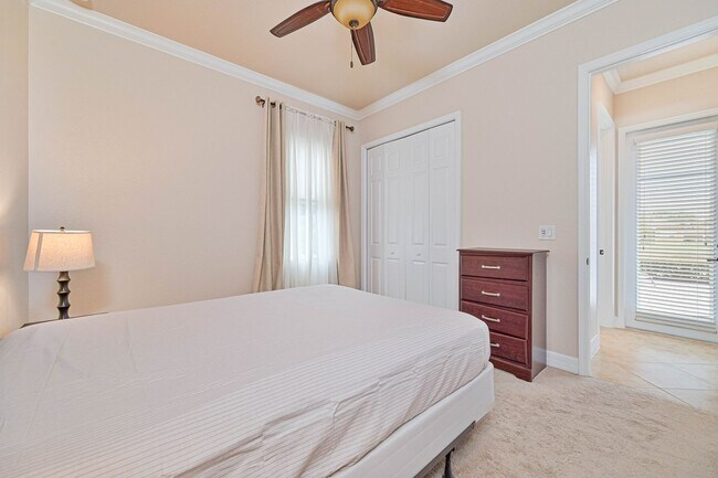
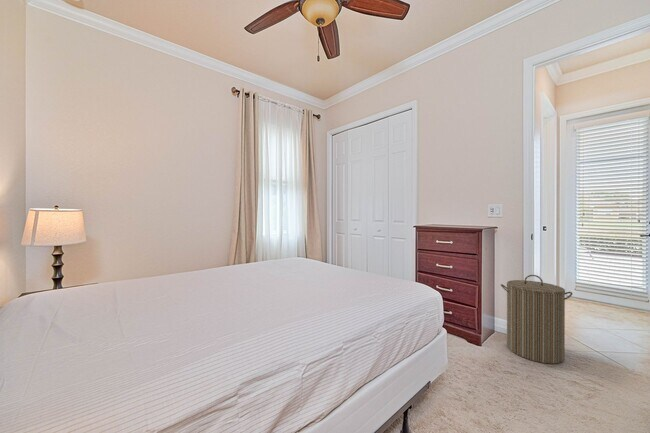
+ laundry hamper [500,274,573,365]
